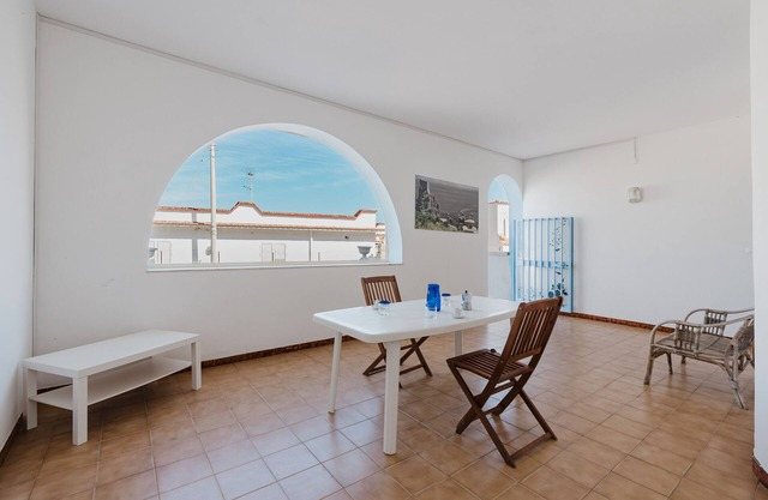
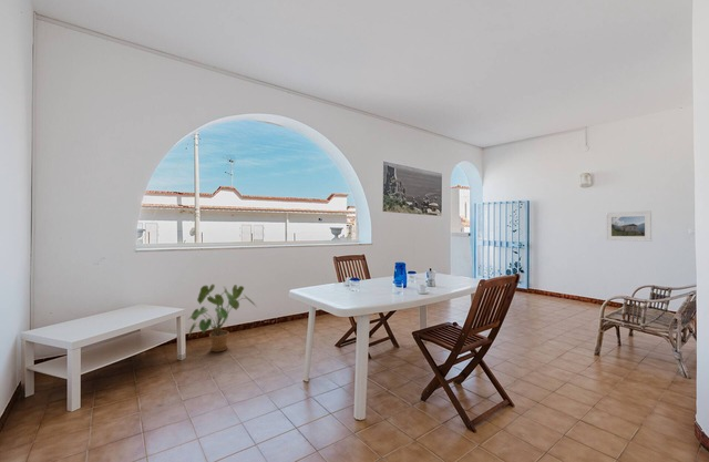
+ house plant [186,284,257,352]
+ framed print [605,211,653,243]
